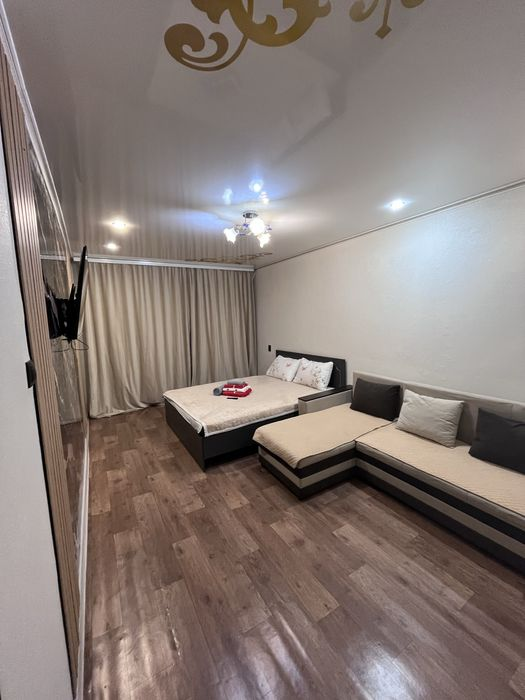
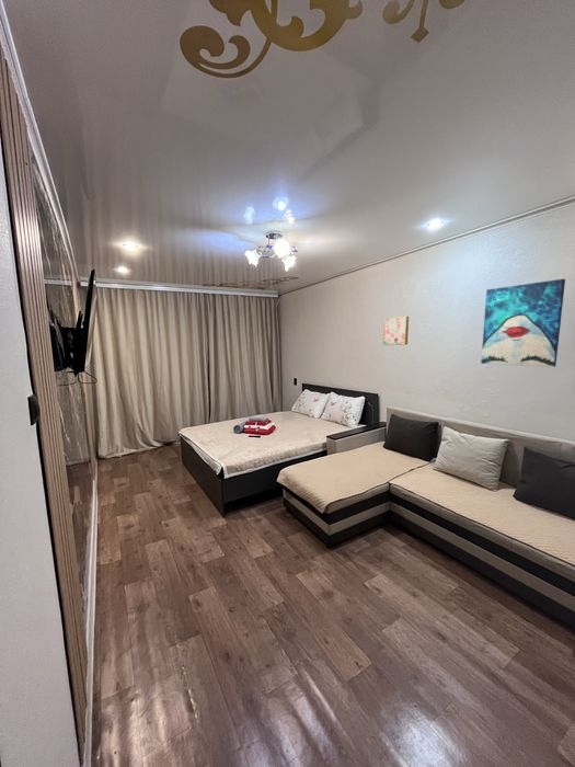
+ wall art [480,278,566,368]
+ wall art [382,316,410,346]
